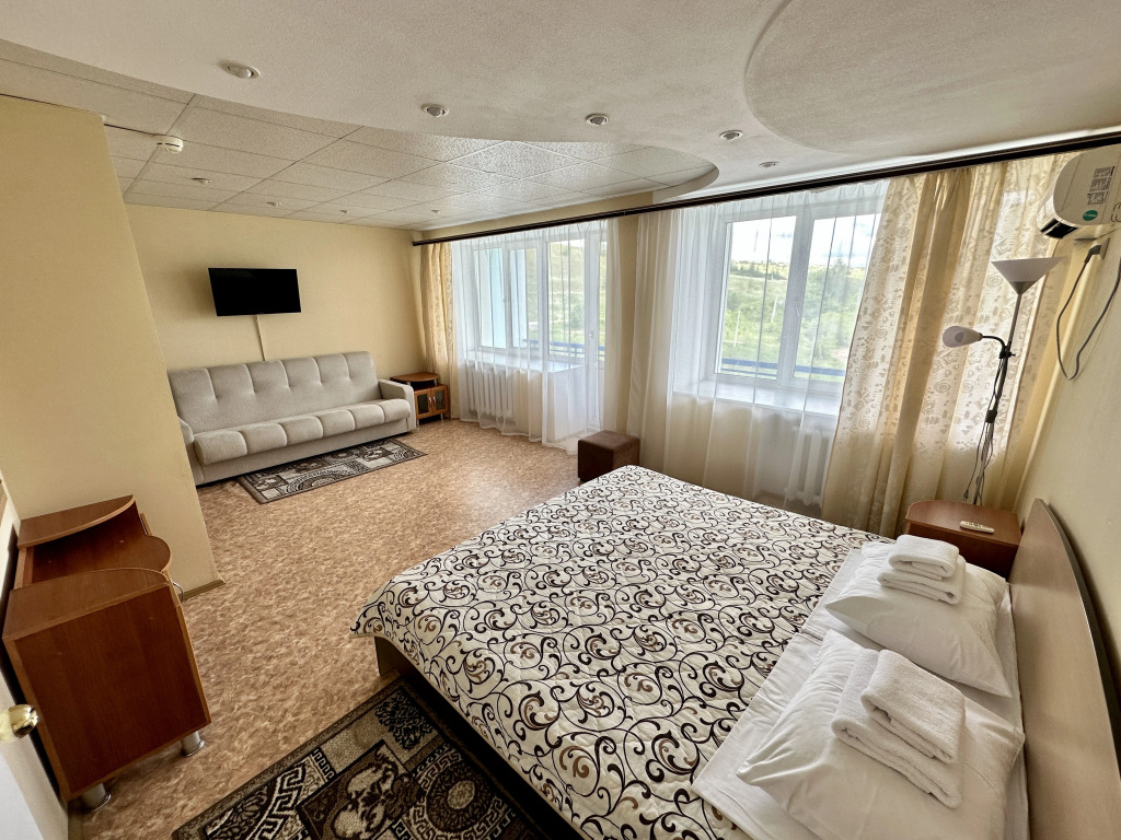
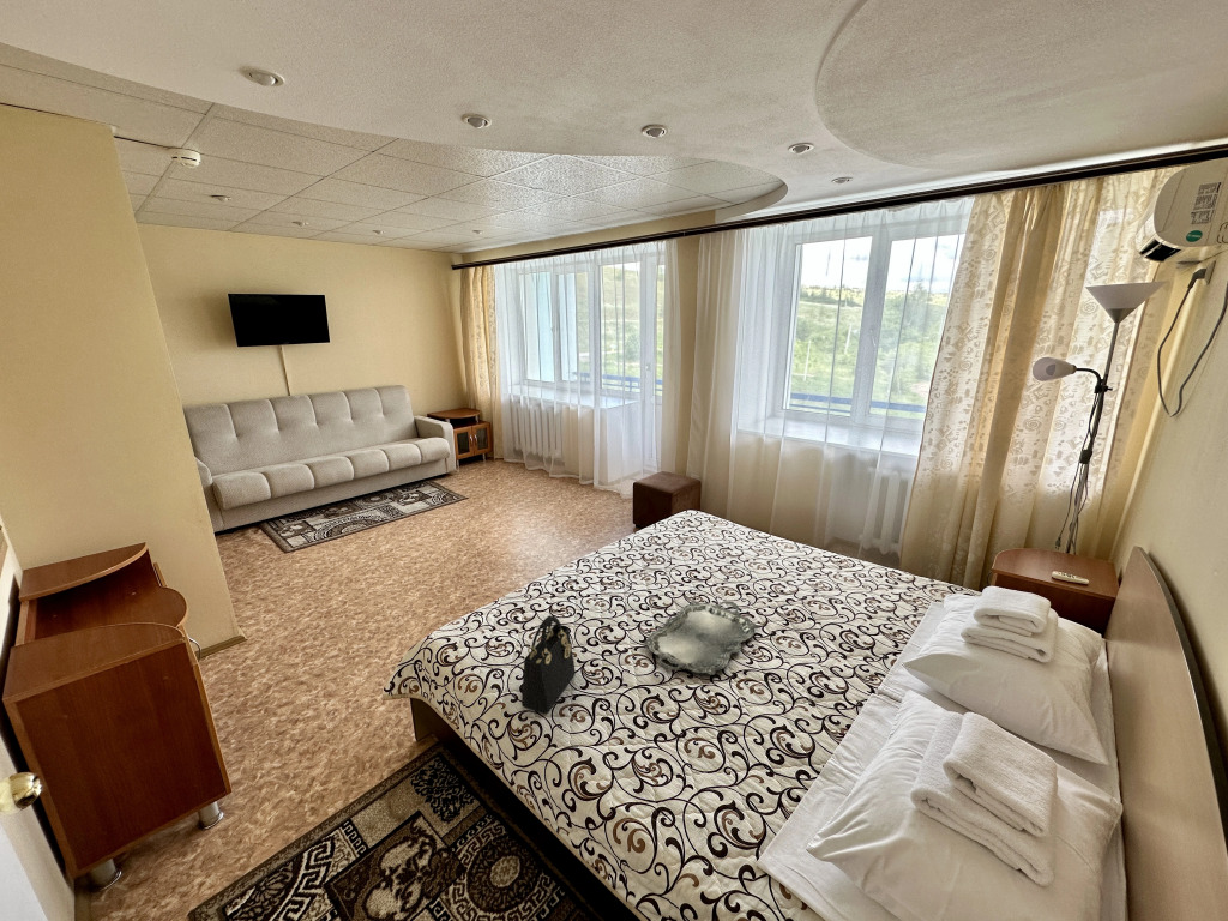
+ handbag [520,615,577,715]
+ serving tray [643,600,758,676]
